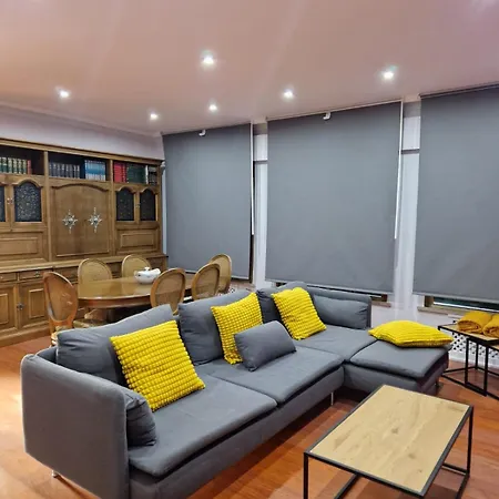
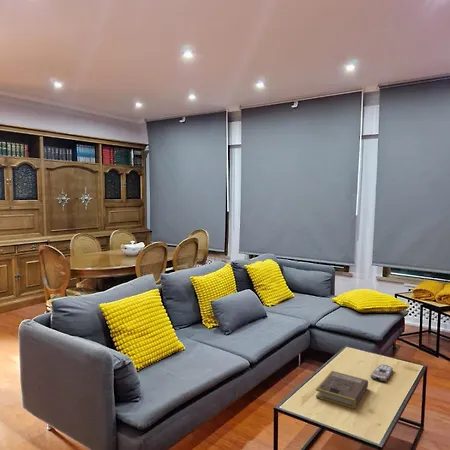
+ remote control [370,363,394,383]
+ book [315,370,369,410]
